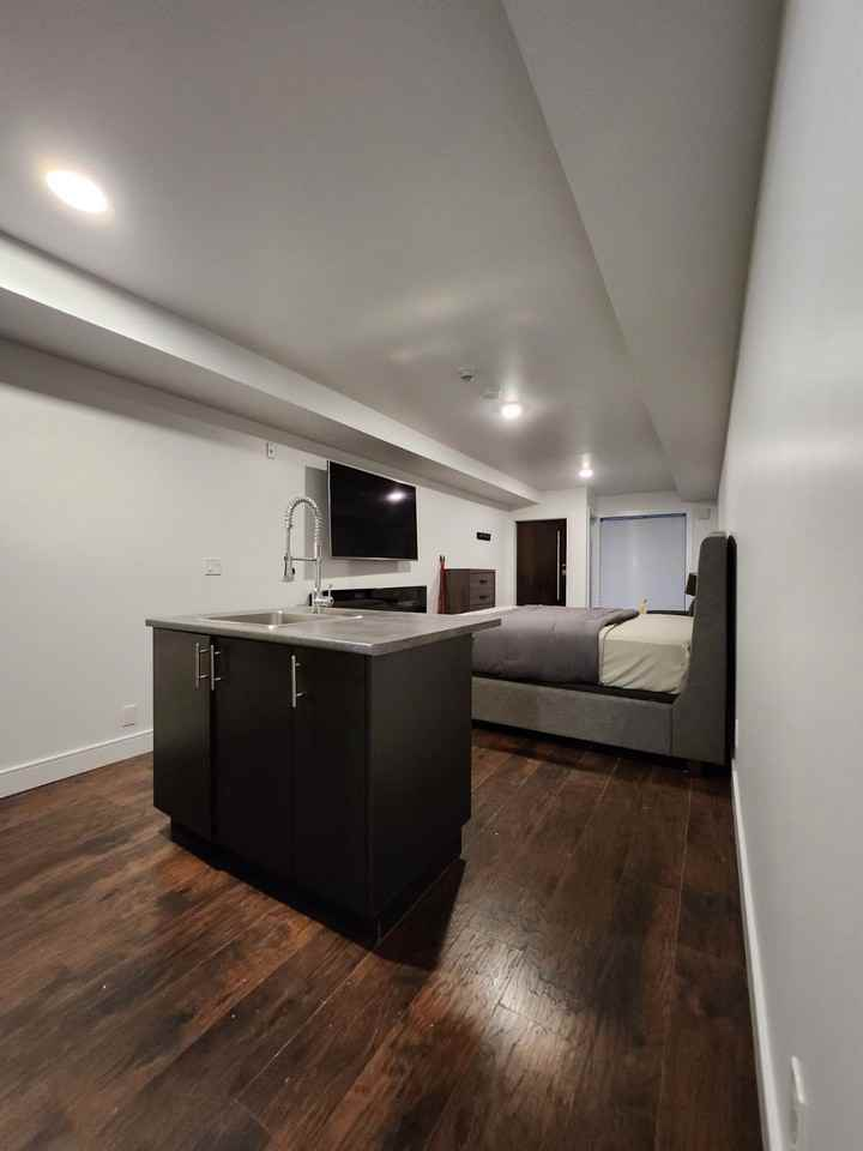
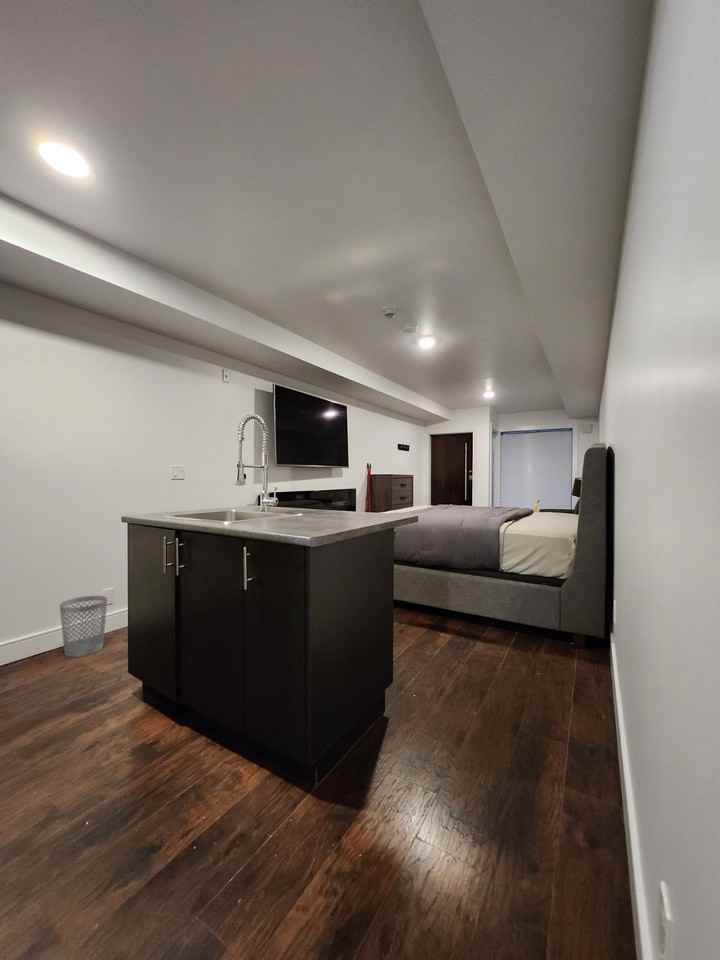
+ wastebasket [59,595,108,658]
